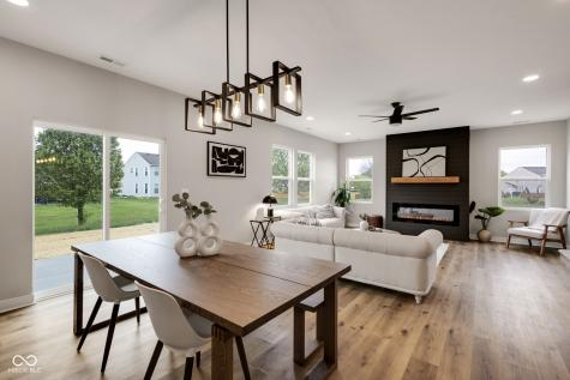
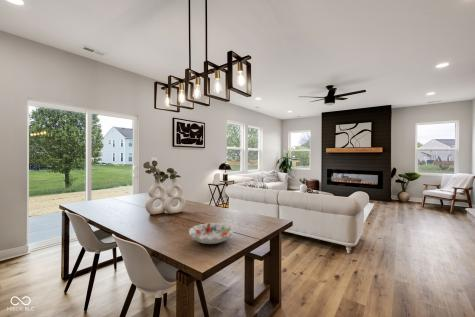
+ decorative bowl [188,222,235,245]
